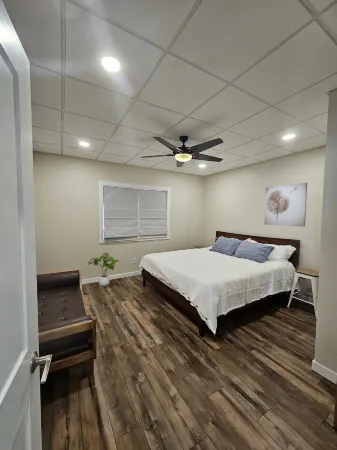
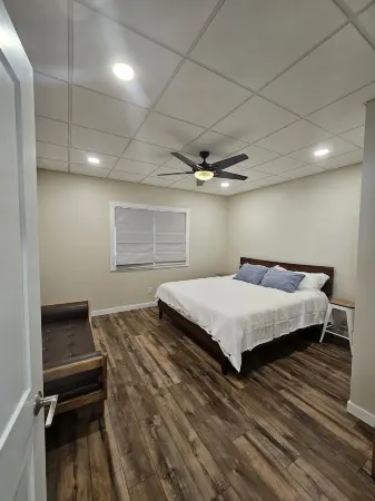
- wall art [263,182,308,228]
- house plant [87,252,120,286]
